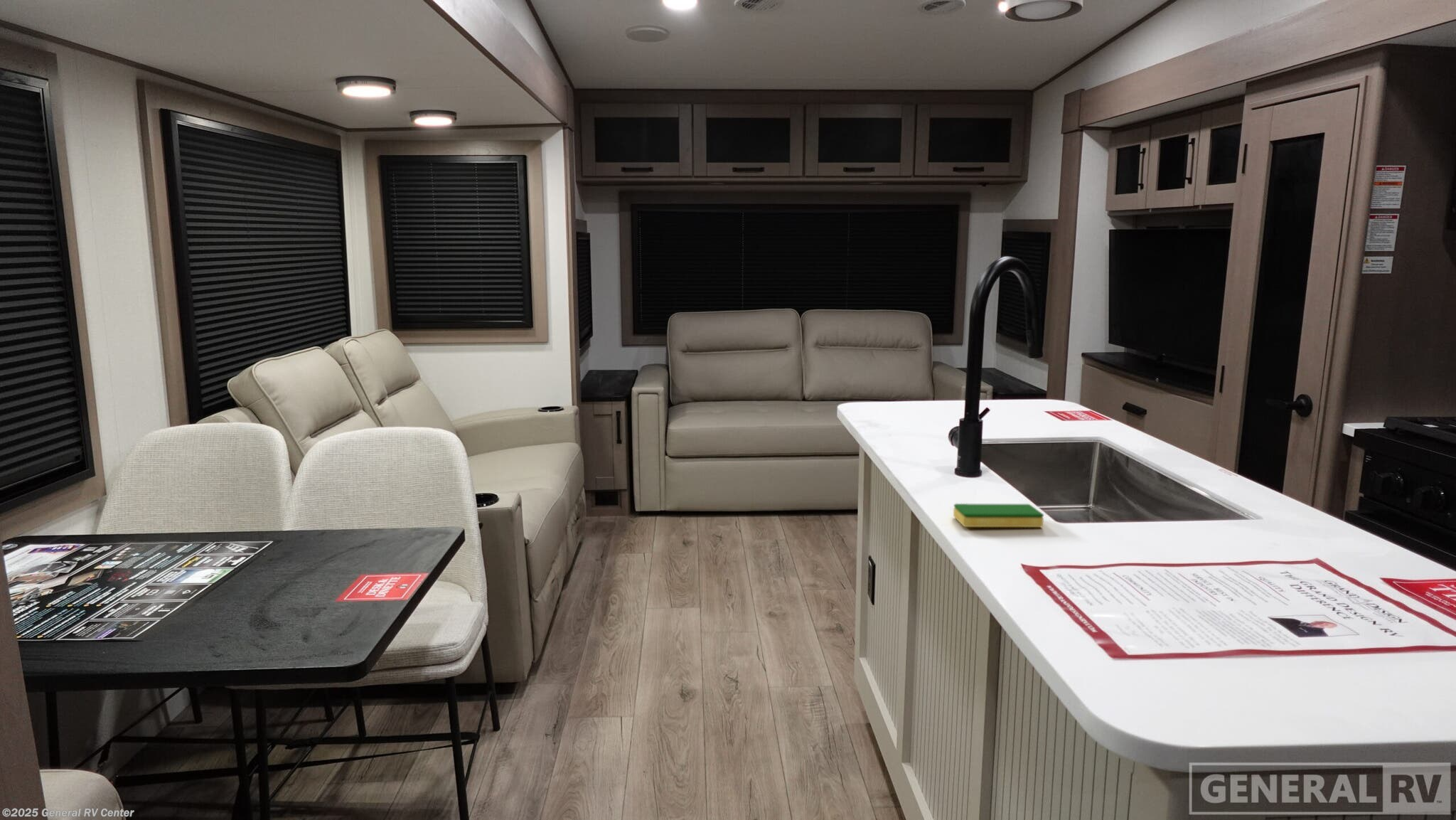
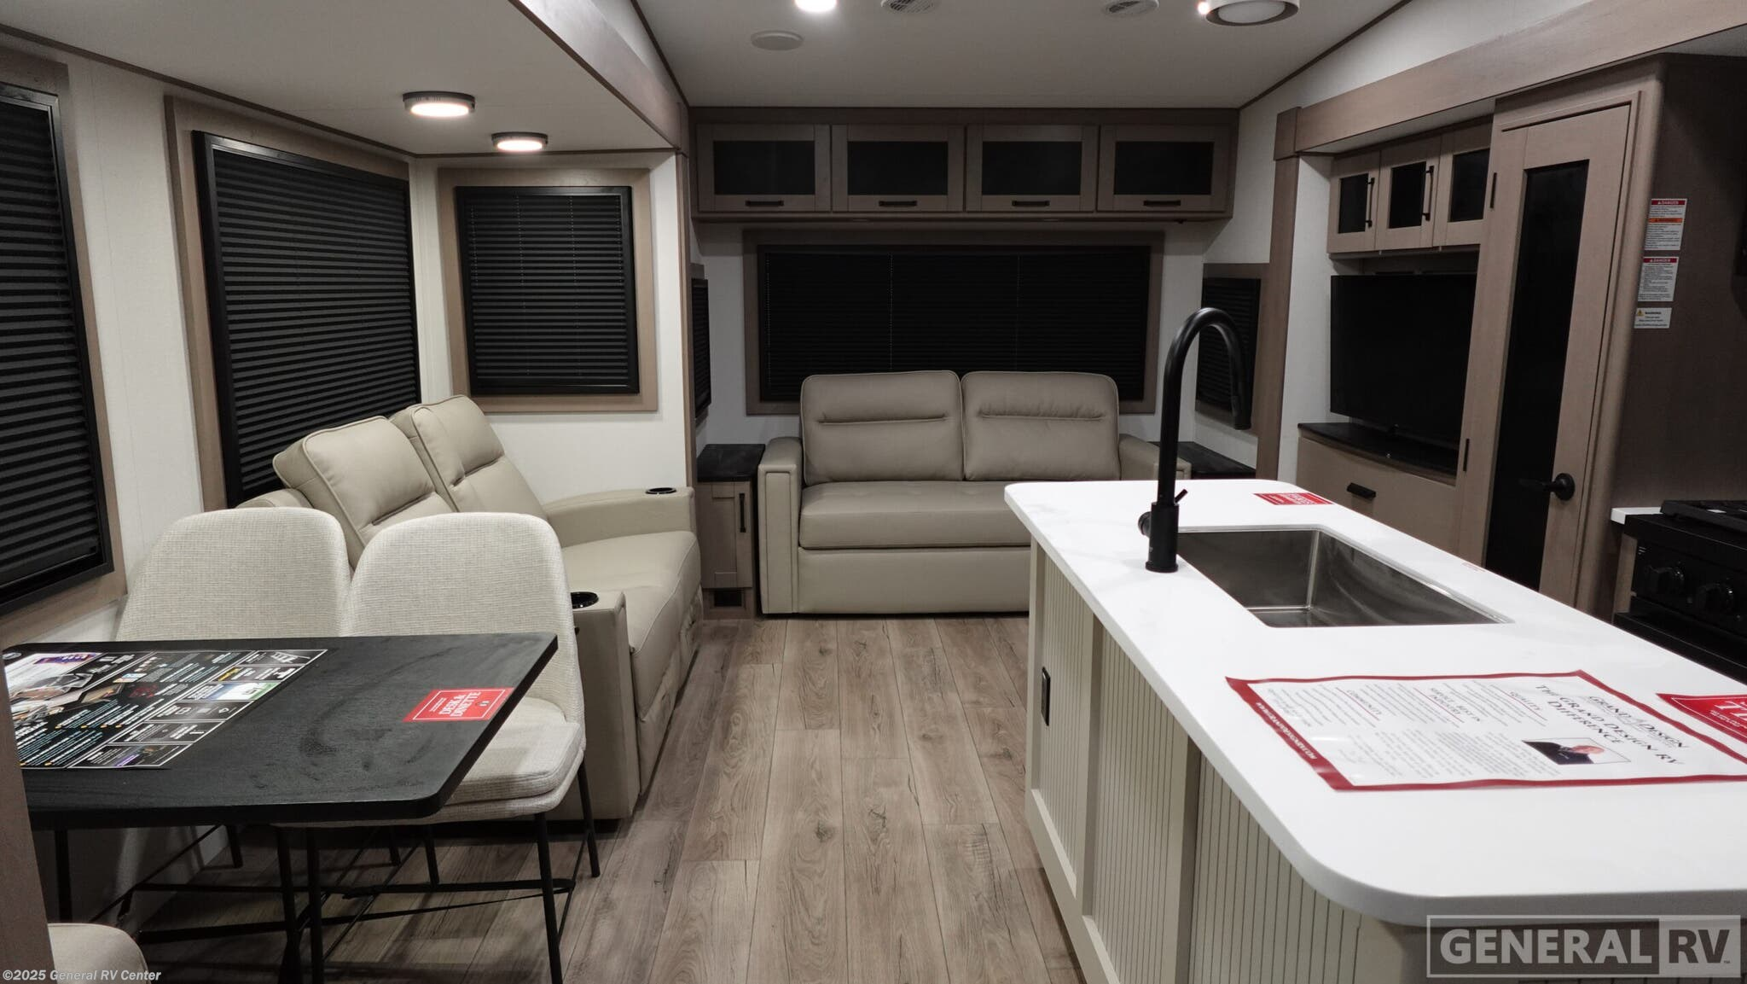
- dish sponge [953,503,1044,528]
